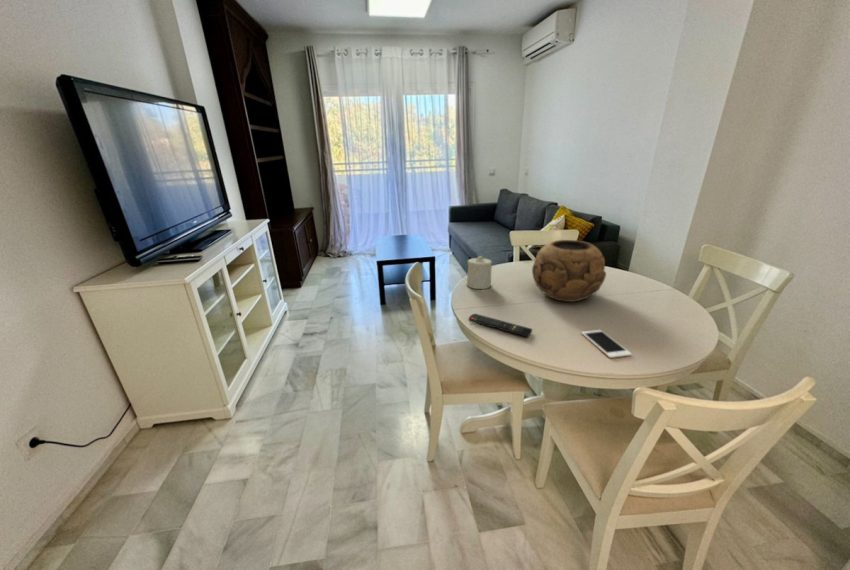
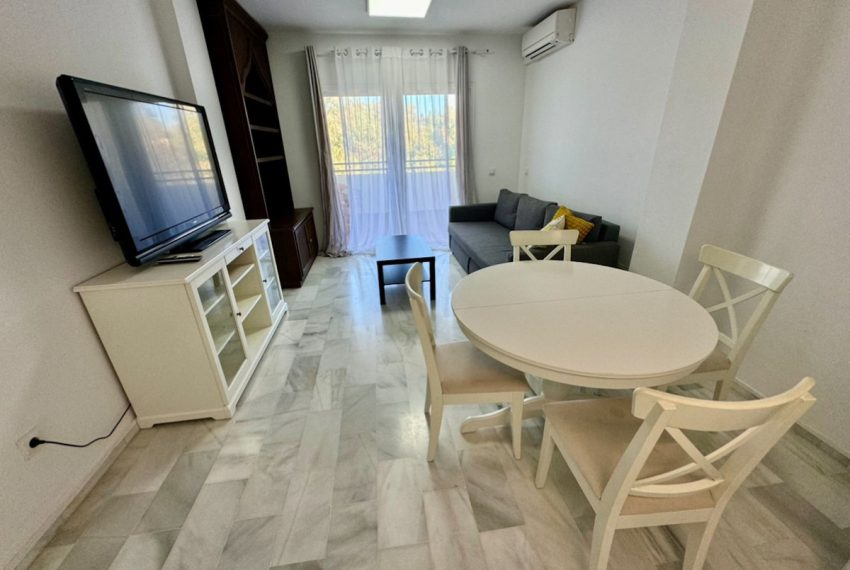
- candle [466,255,493,290]
- cell phone [580,329,632,359]
- decorative bowl [531,239,607,303]
- remote control [468,313,533,338]
